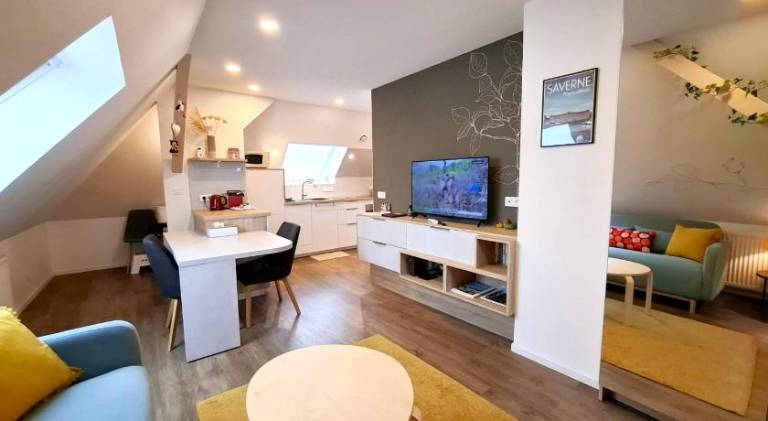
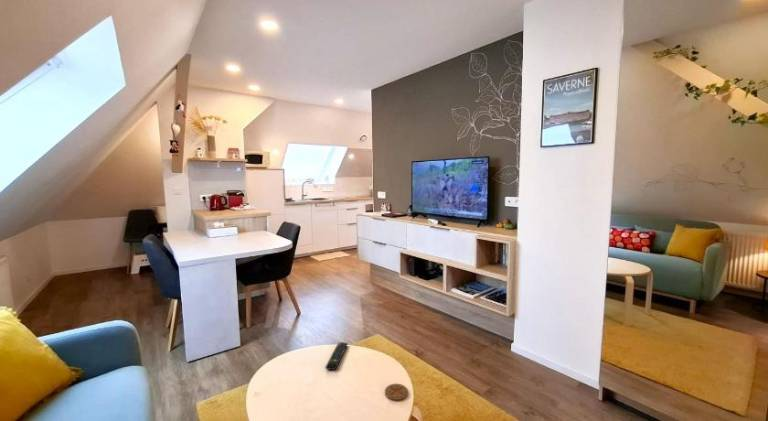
+ coaster [384,383,409,401]
+ remote control [324,341,349,371]
